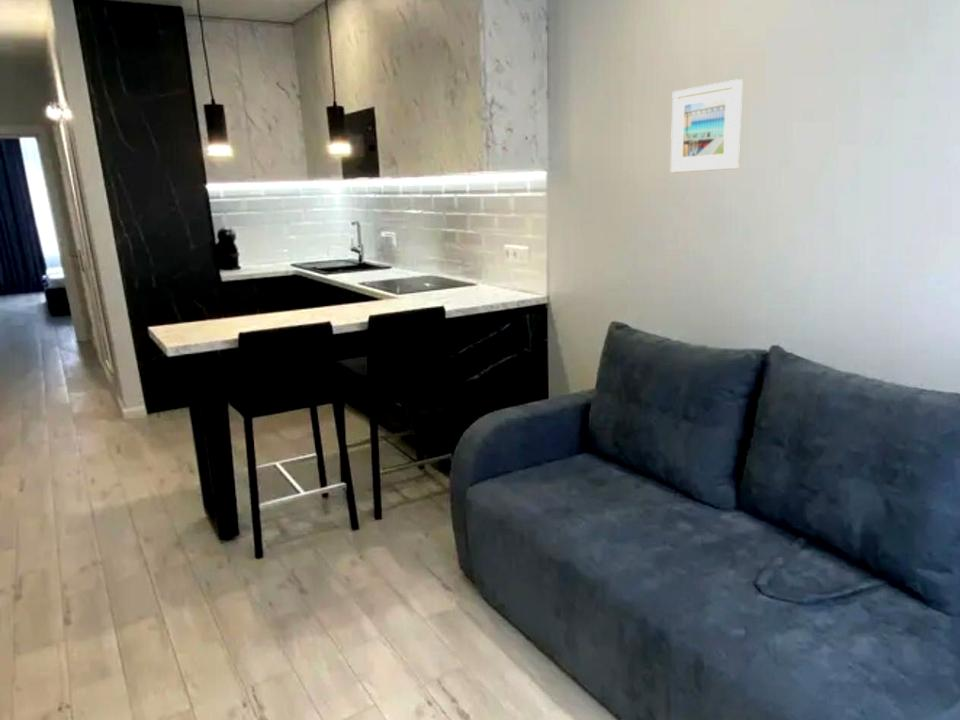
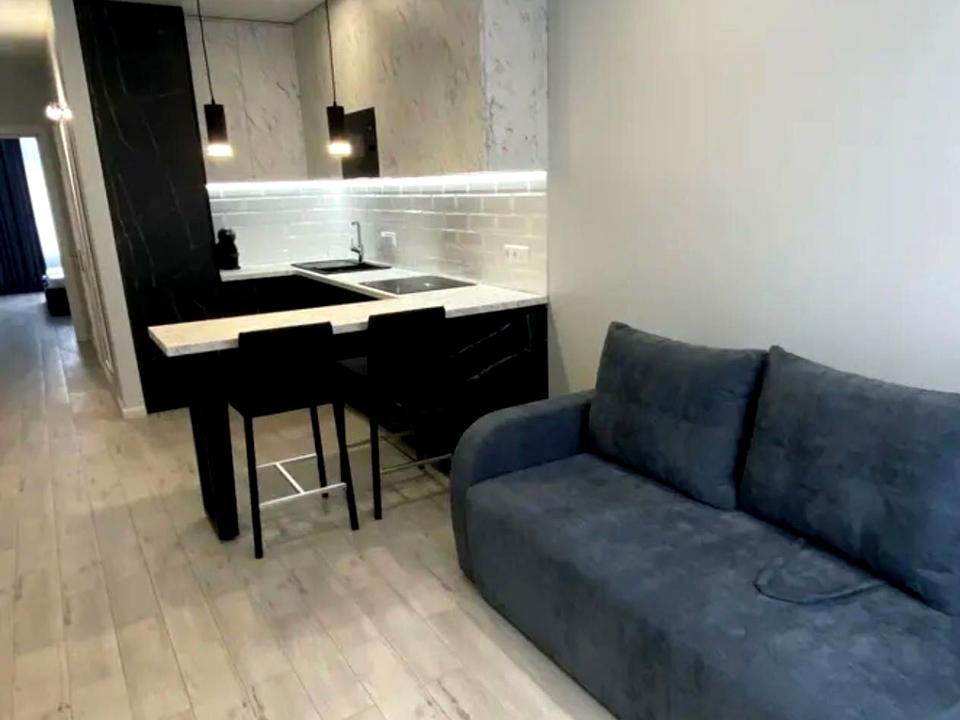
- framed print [670,78,744,174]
